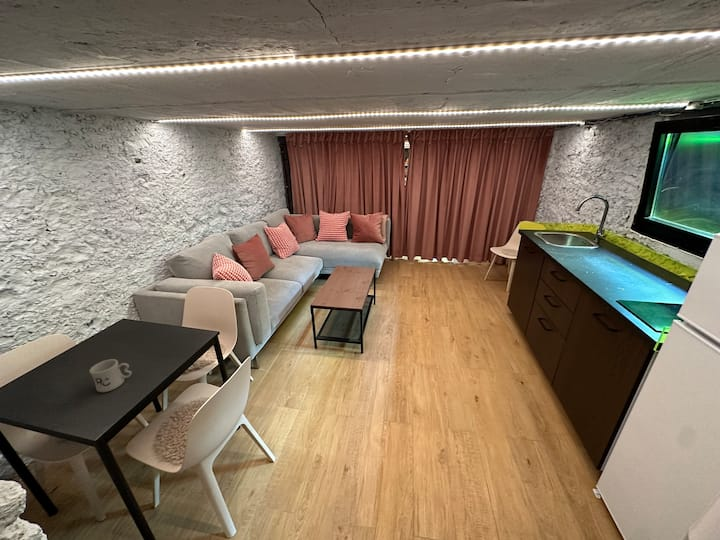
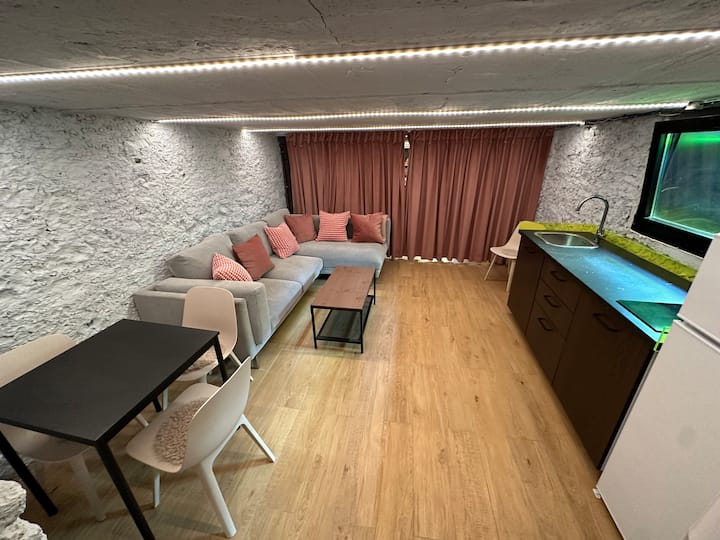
- mug [88,358,133,393]
